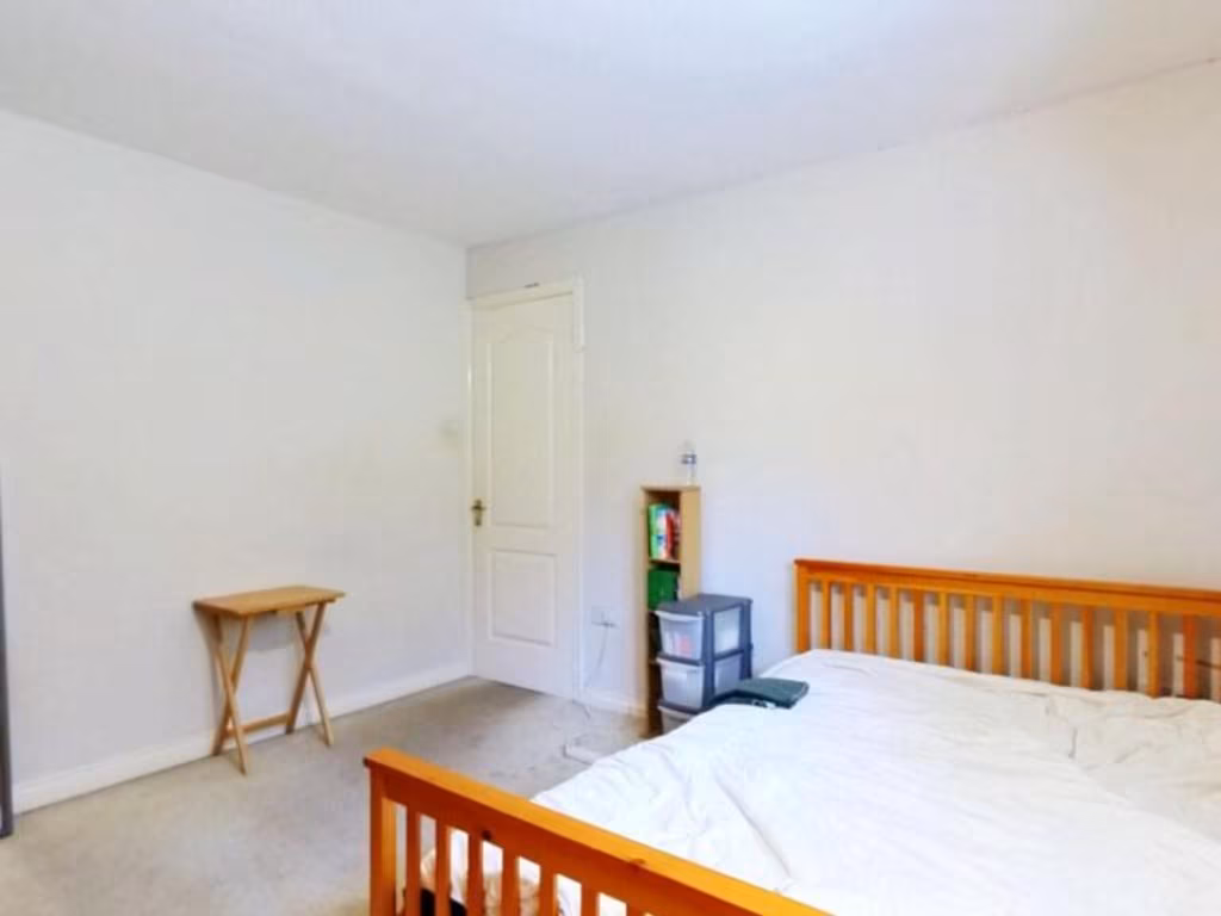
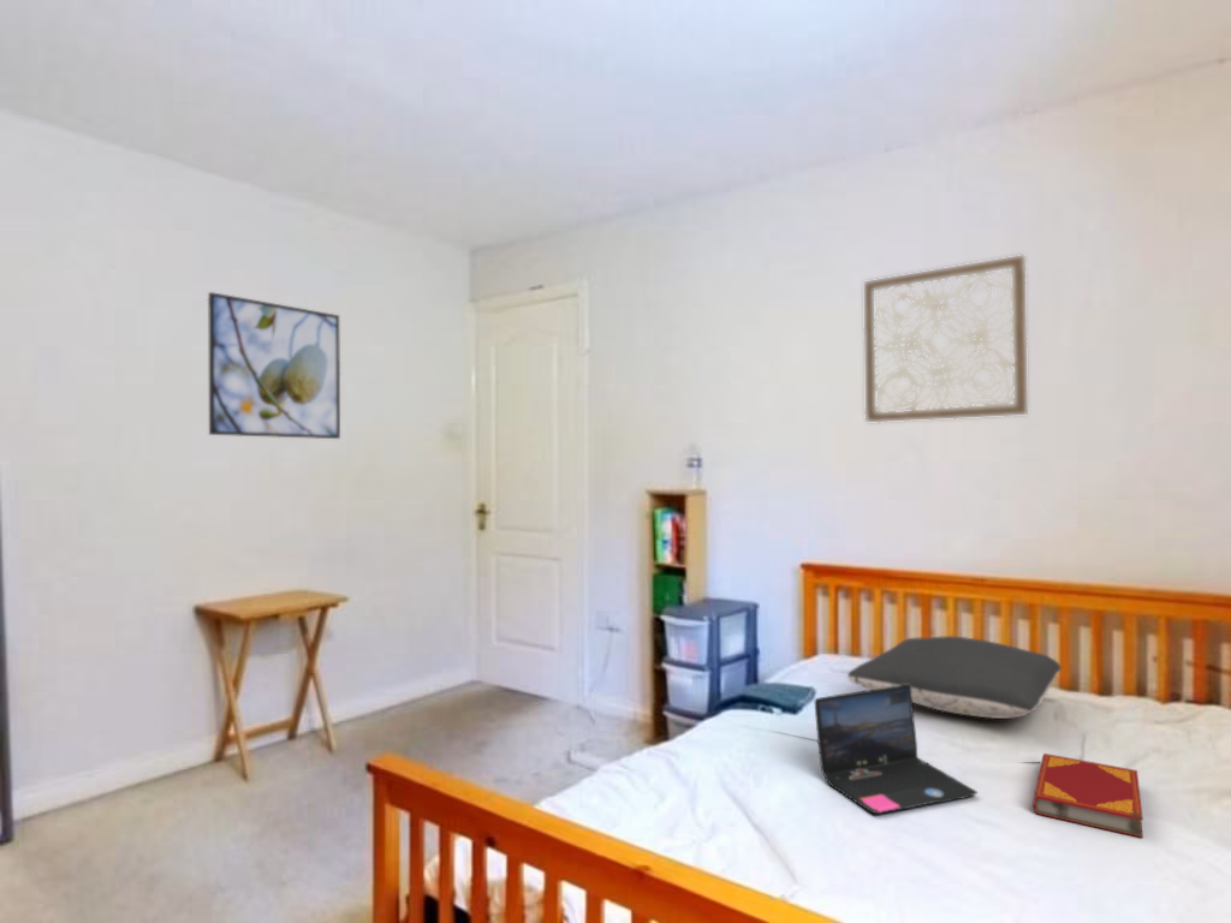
+ wall art [863,254,1028,423]
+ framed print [207,291,341,440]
+ hardback book [1031,752,1144,839]
+ pillow [846,635,1061,720]
+ laptop [814,685,979,815]
